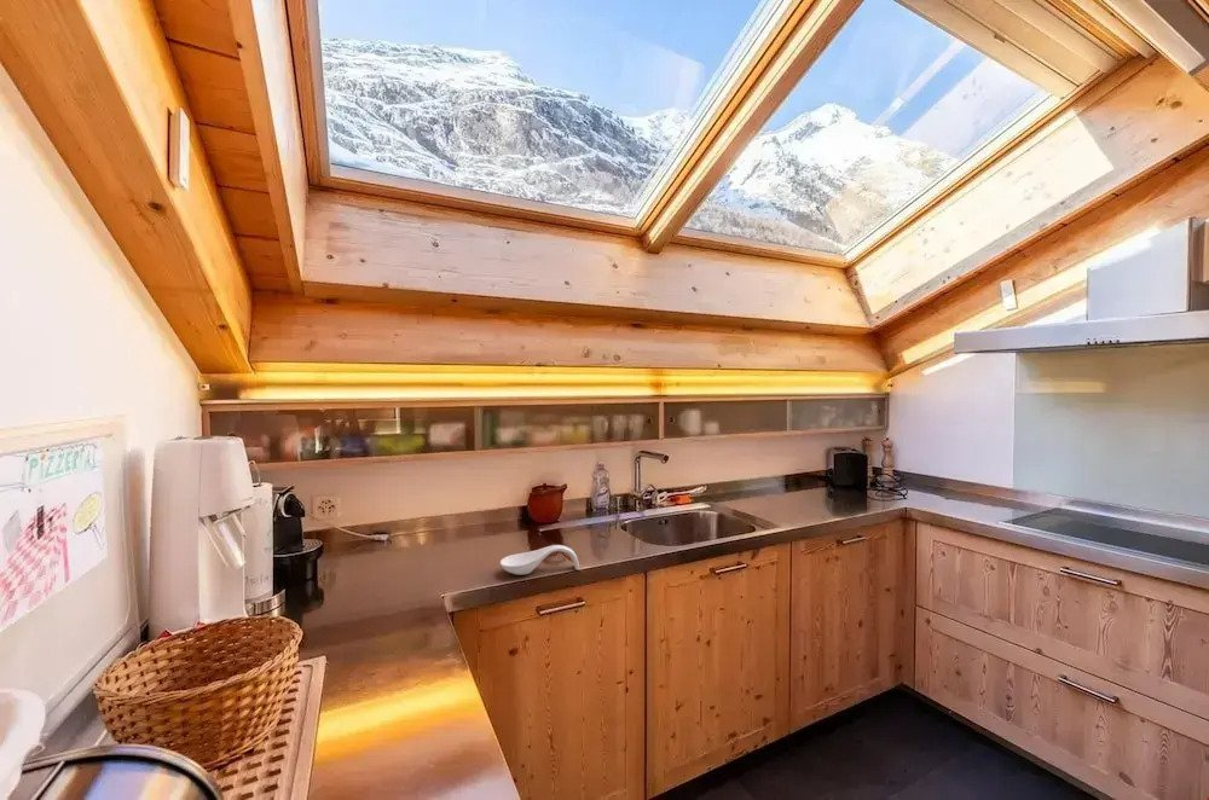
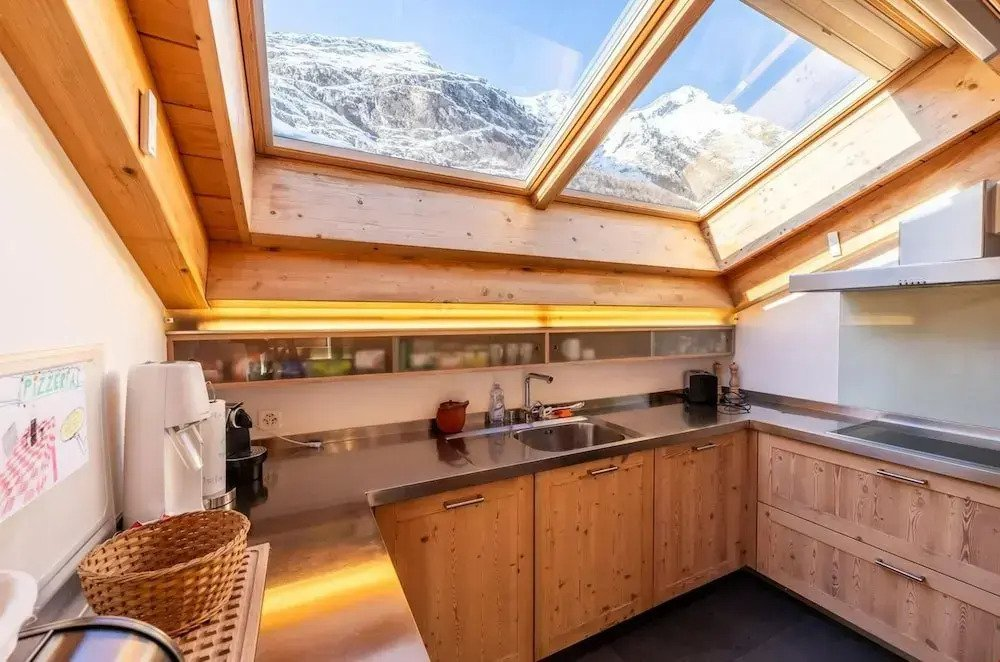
- spoon rest [499,544,580,576]
